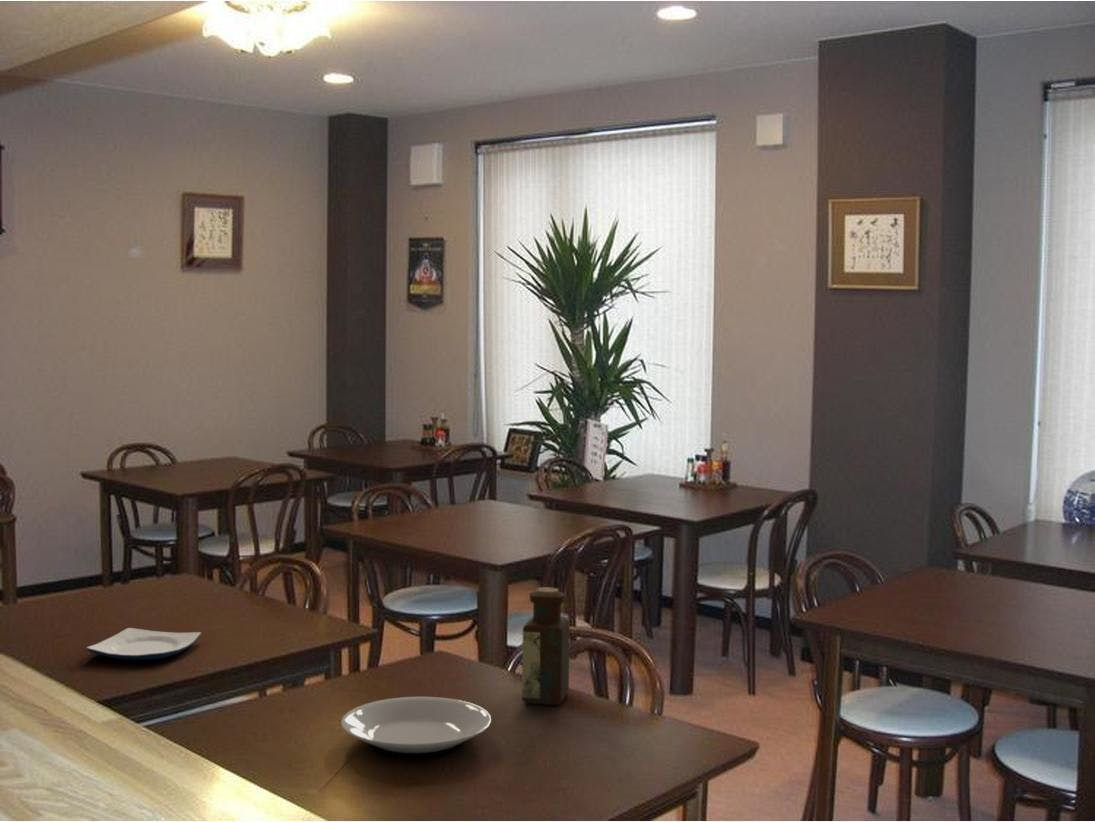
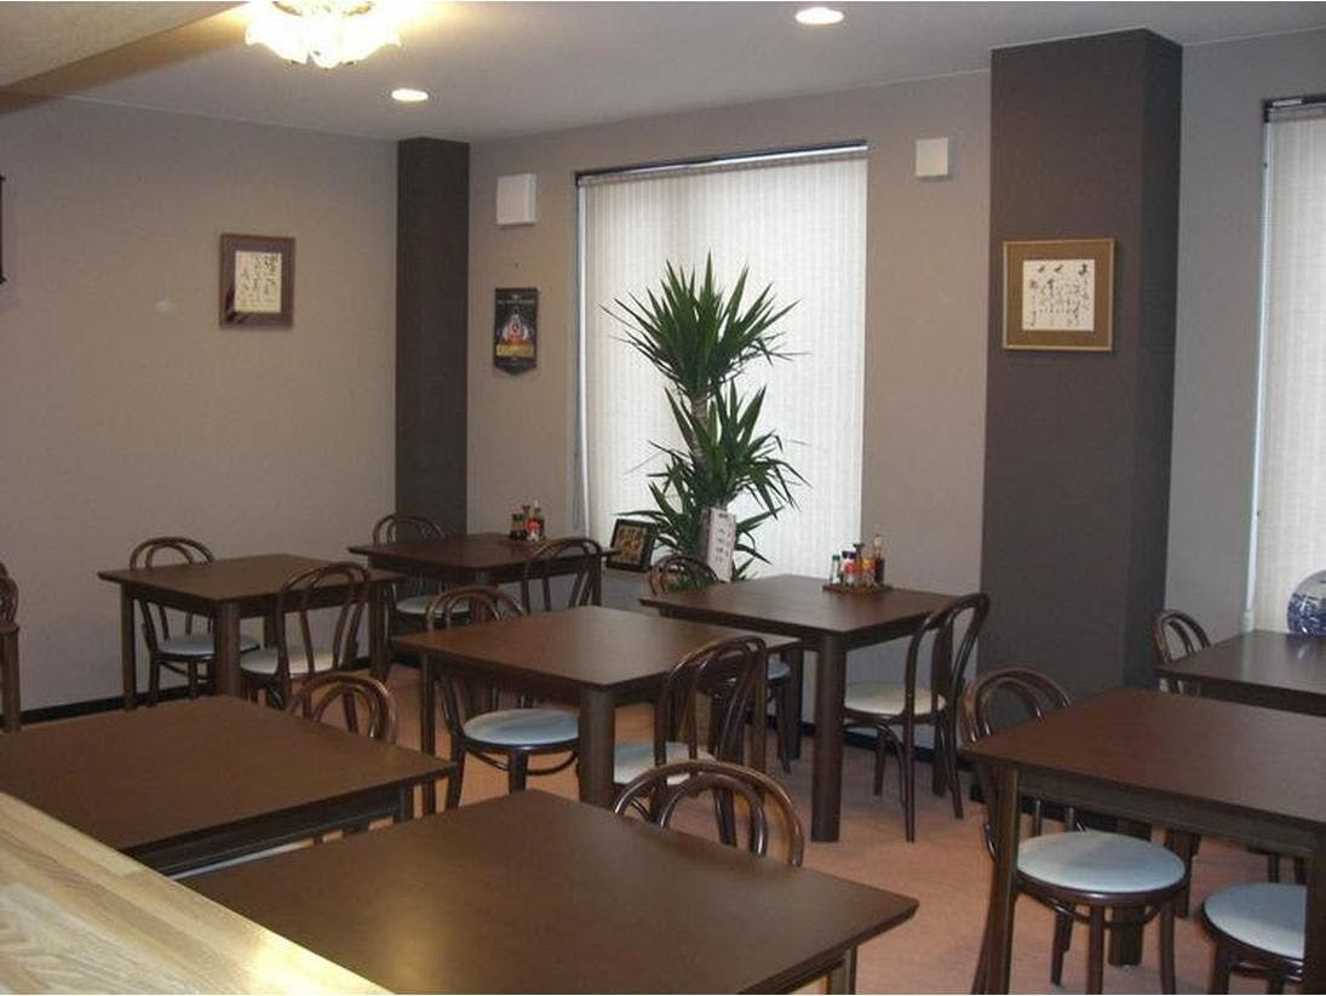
- plate [340,696,492,758]
- plate [85,627,202,661]
- bottle [521,586,571,706]
